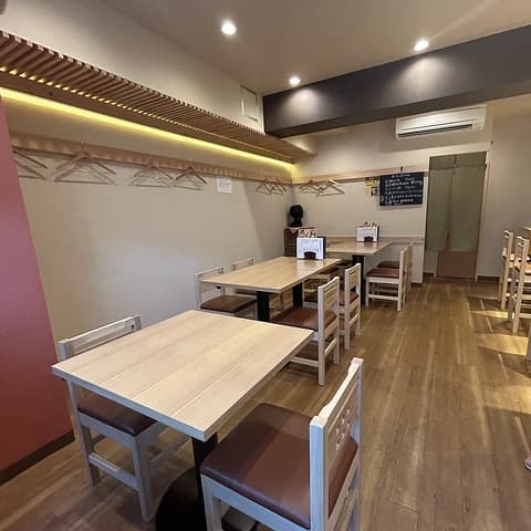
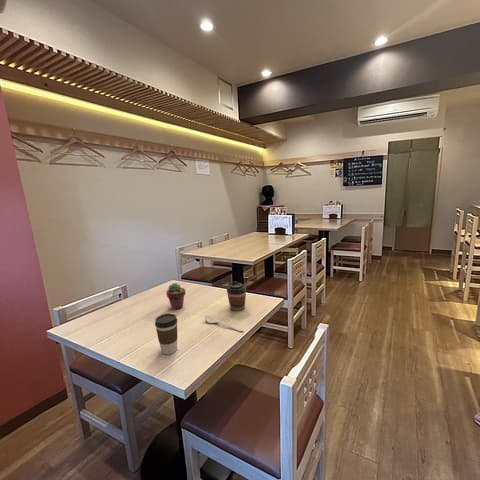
+ coffee cup [154,313,178,355]
+ spoon [204,314,245,333]
+ coffee cup [226,280,247,312]
+ potted succulent [165,282,187,311]
